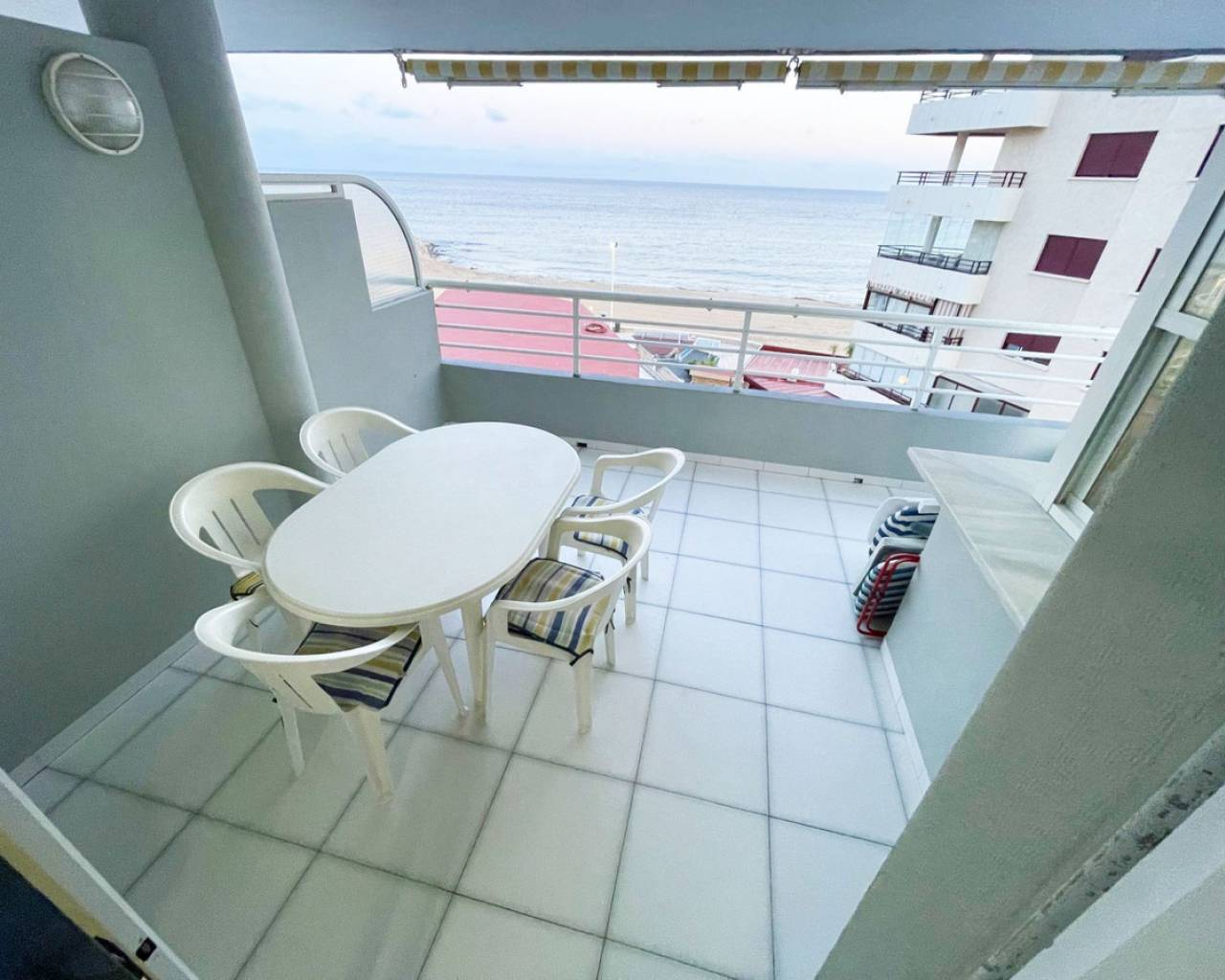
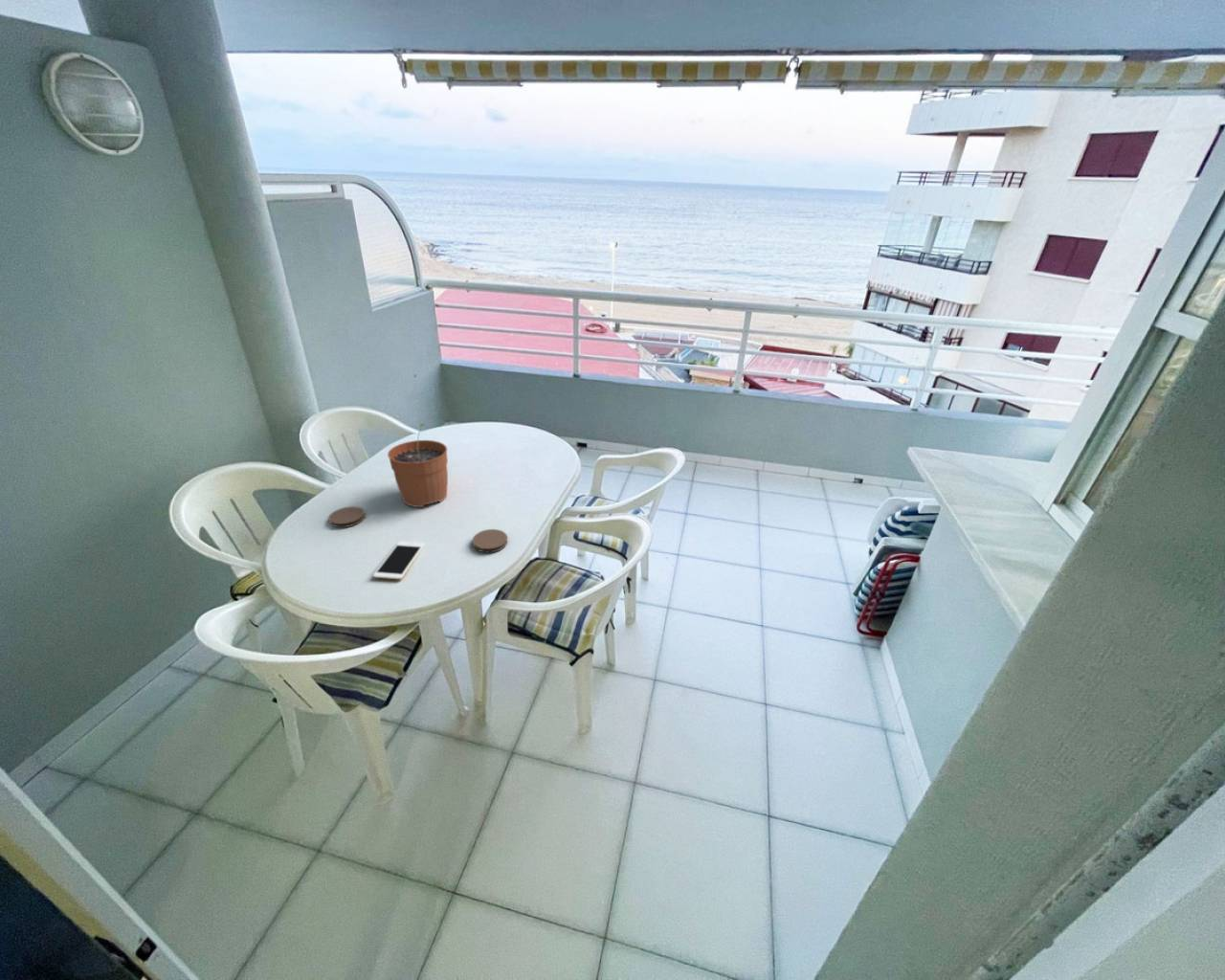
+ plant pot [387,421,449,508]
+ cell phone [372,541,426,580]
+ coaster [327,505,367,528]
+ coaster [472,528,509,553]
